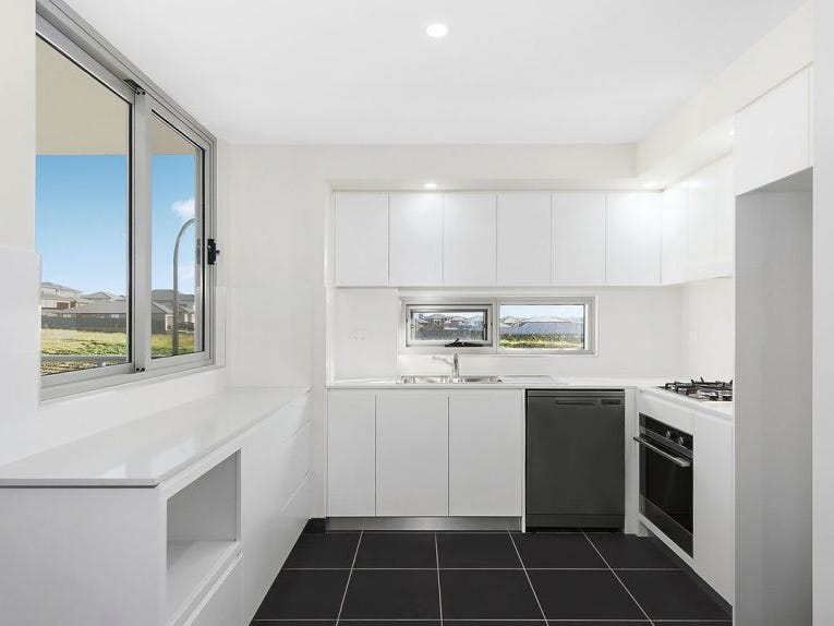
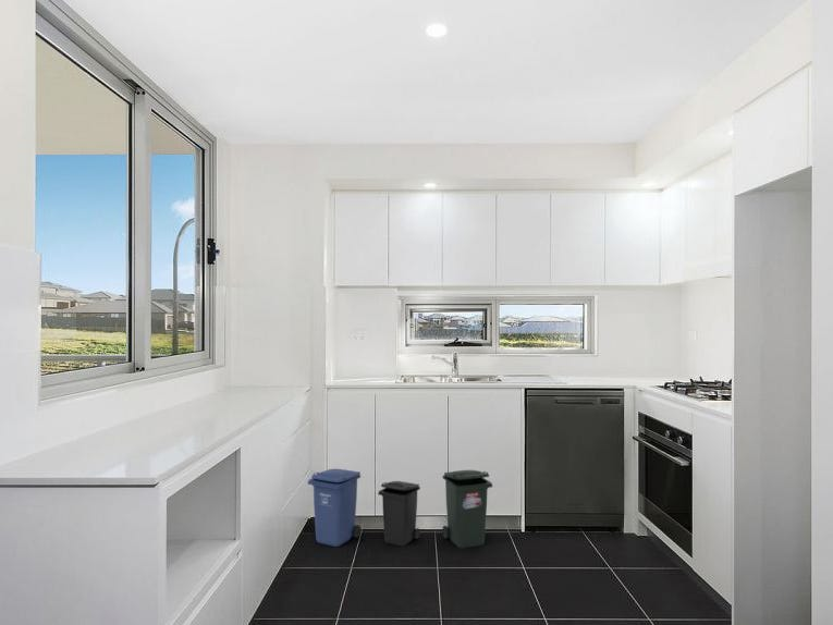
+ trash bin [307,468,493,550]
